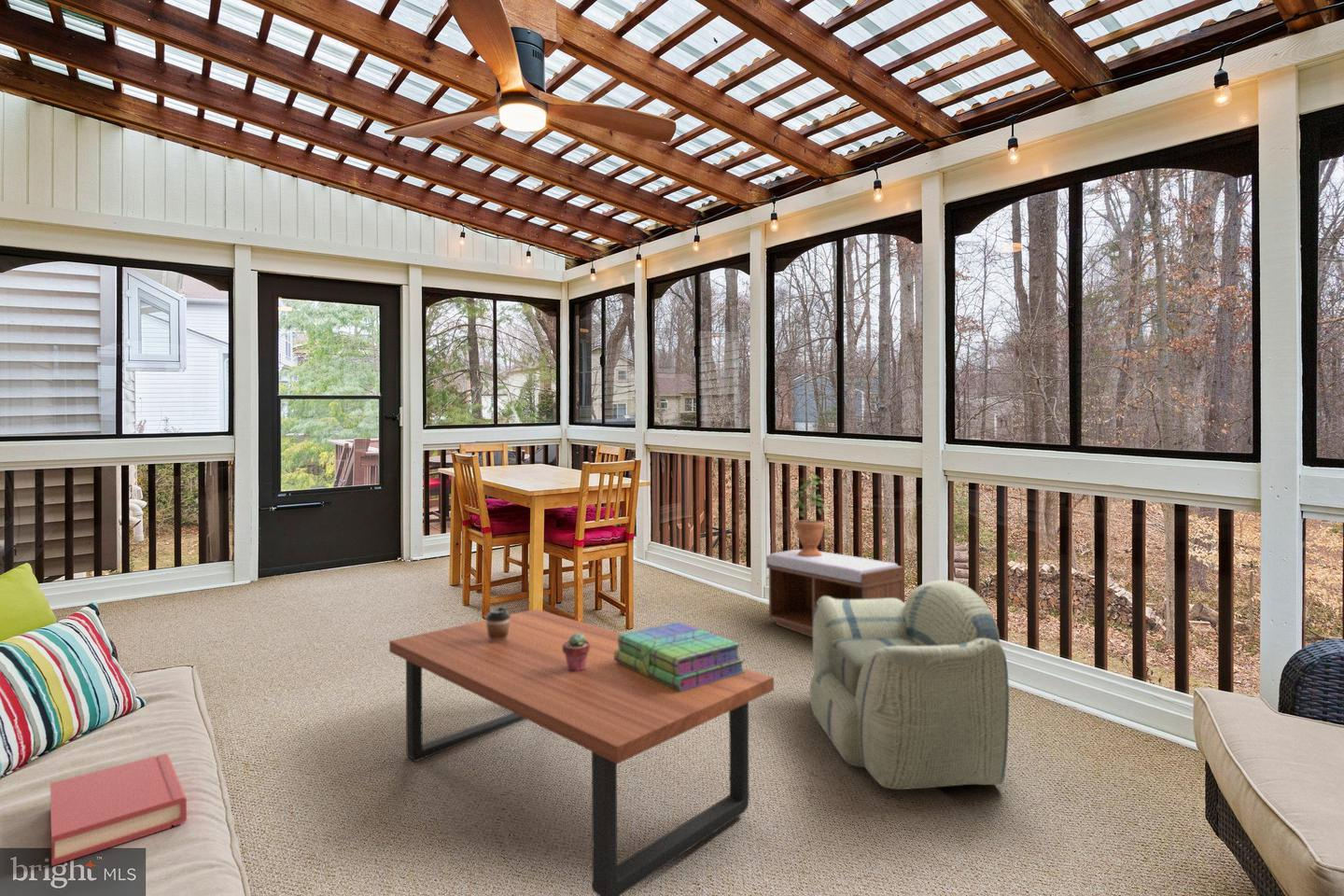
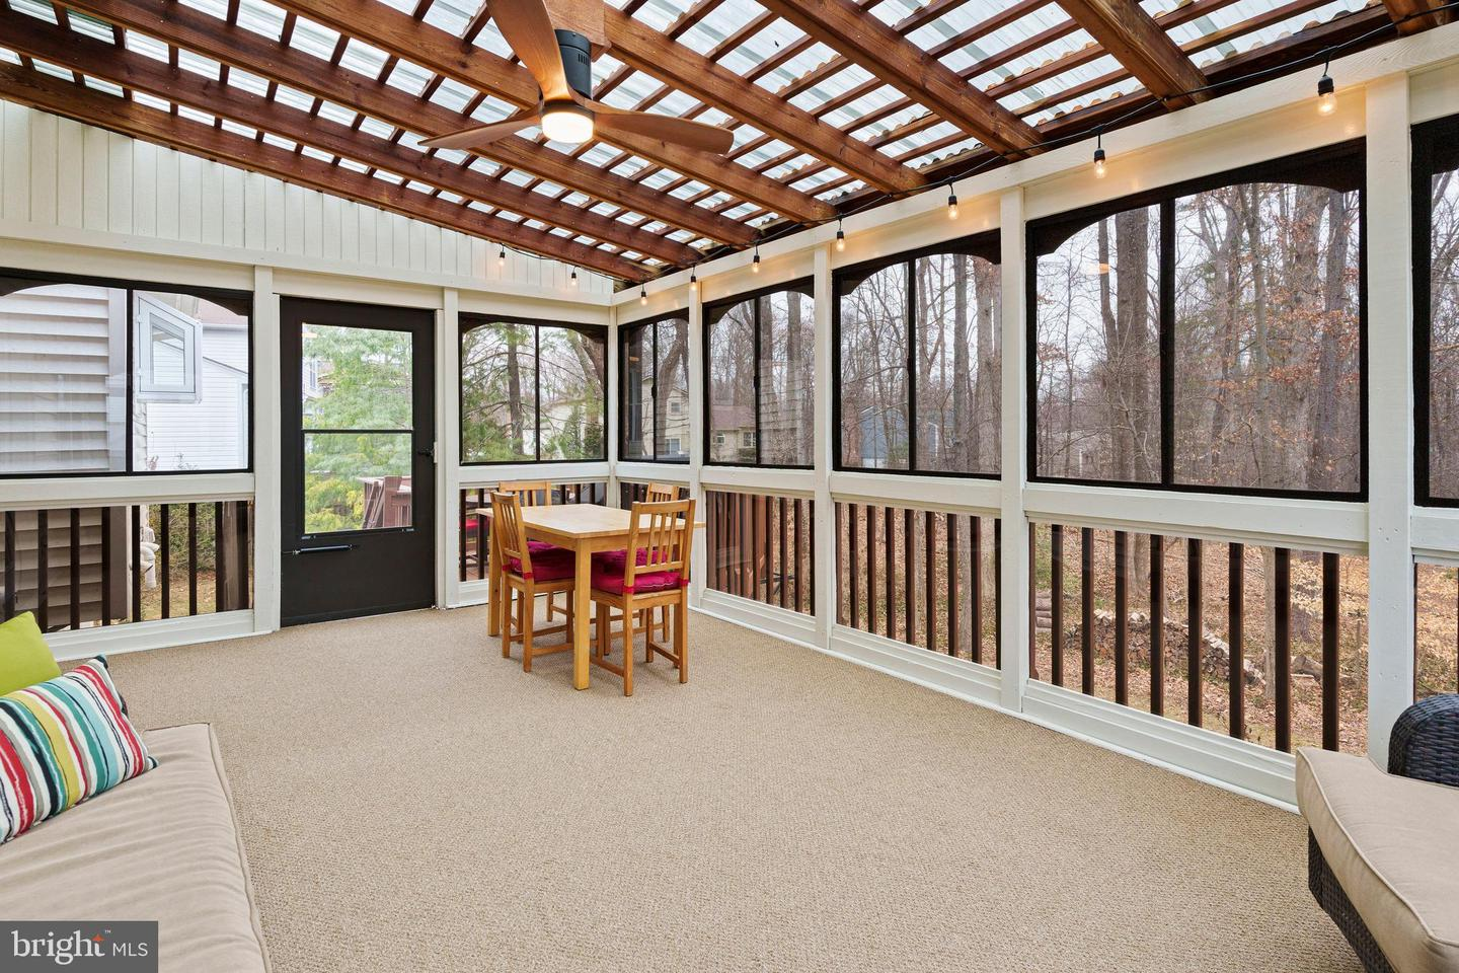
- potted succulent [563,633,590,672]
- armchair [809,580,1010,791]
- coffee table [388,609,775,896]
- stack of books [614,621,746,692]
- bench [765,549,904,638]
- hardback book [49,752,188,867]
- coffee cup [484,606,511,643]
- potted plant [789,470,827,556]
